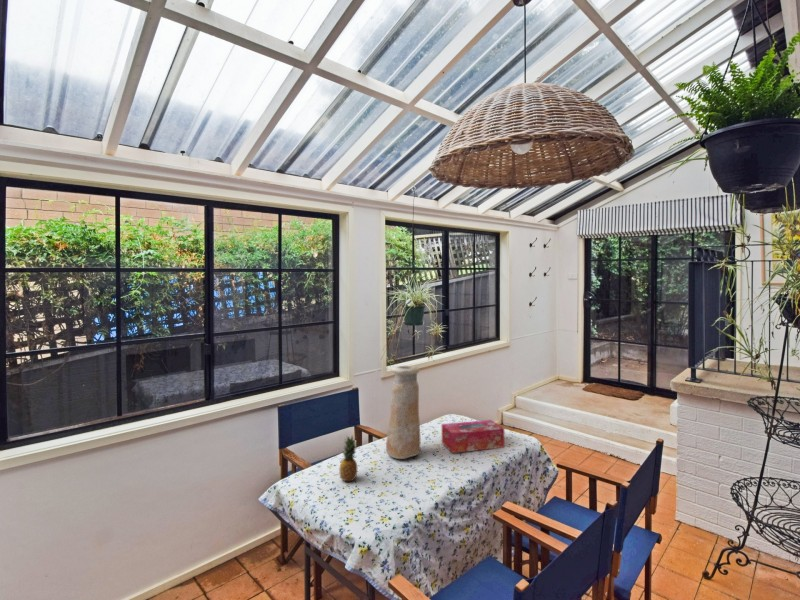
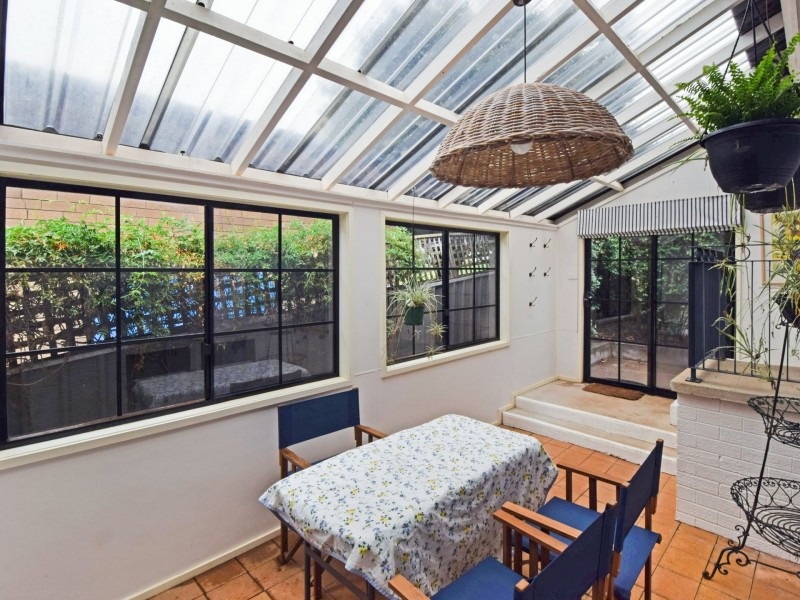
- fruit [338,434,358,482]
- vase [385,365,421,460]
- tissue box [441,419,505,454]
